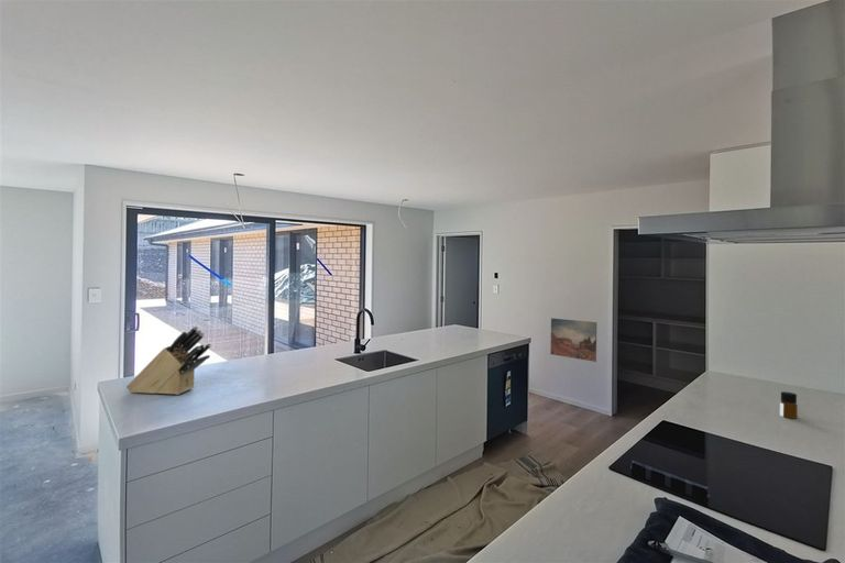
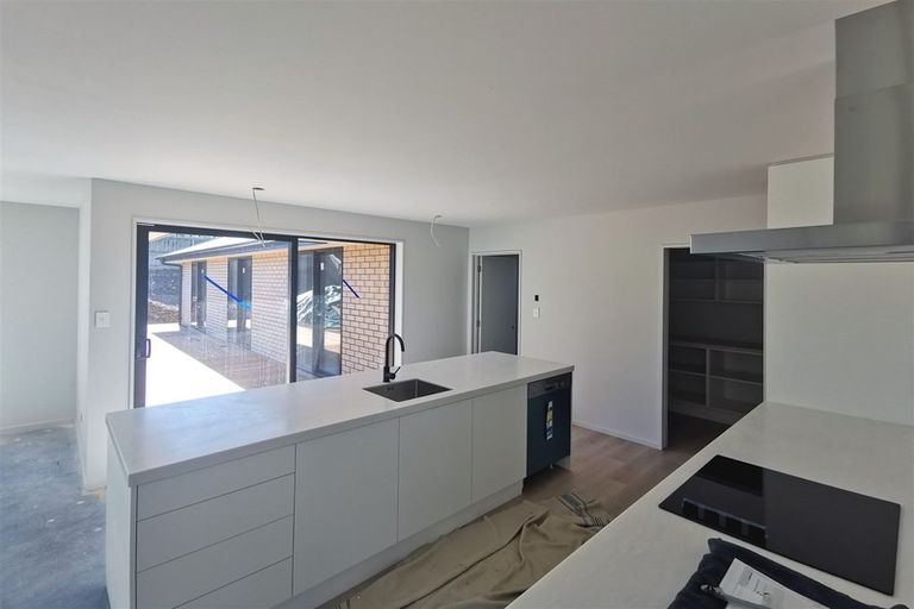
- knife block [125,325,212,396]
- wall art [549,317,597,363]
- bottle [779,390,799,420]
